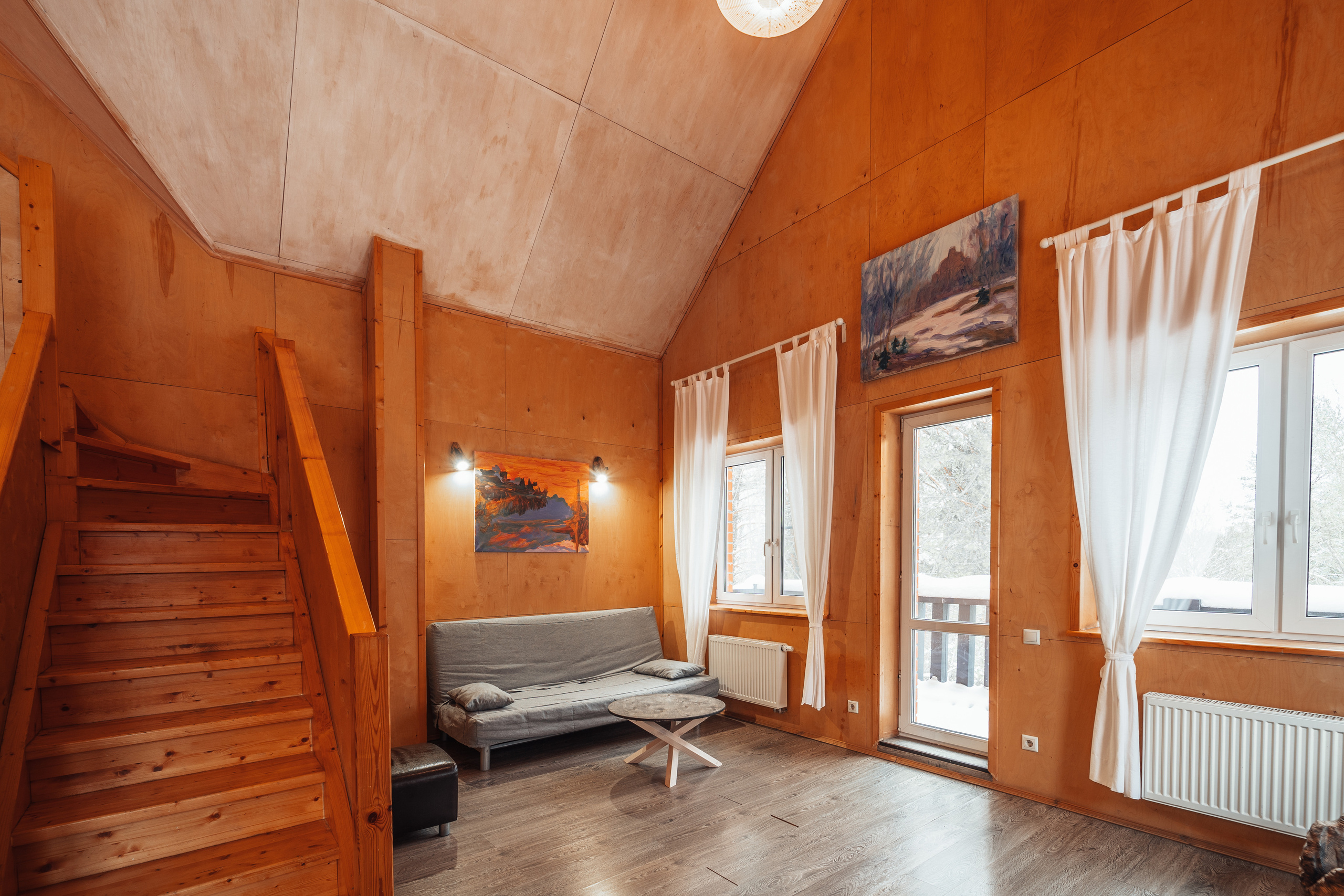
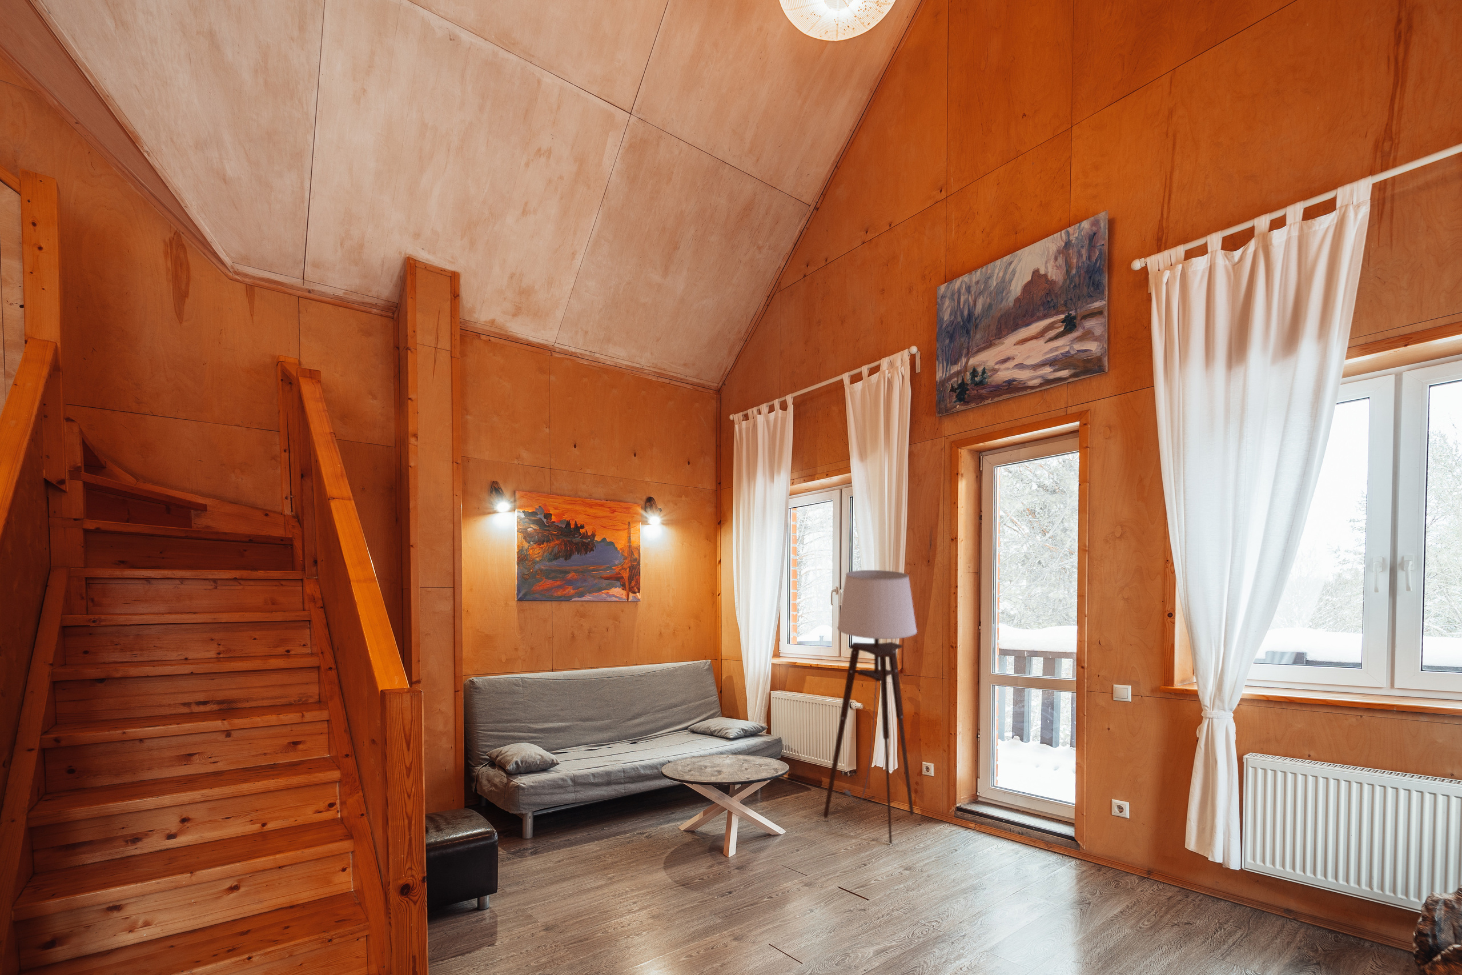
+ floor lamp [823,569,918,844]
